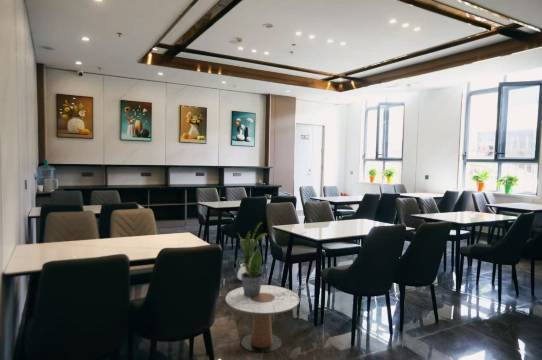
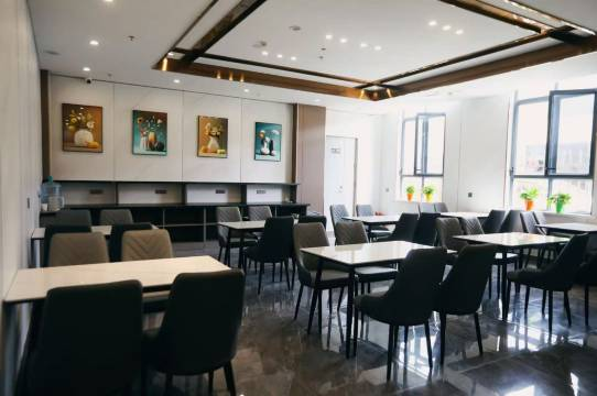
- side table [225,284,300,354]
- potted plant [241,246,264,297]
- house plant [235,221,268,281]
